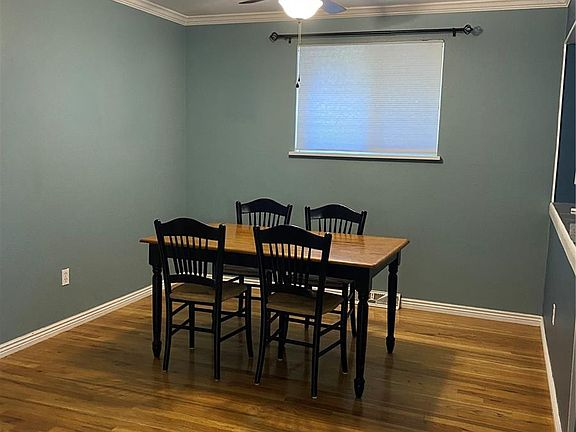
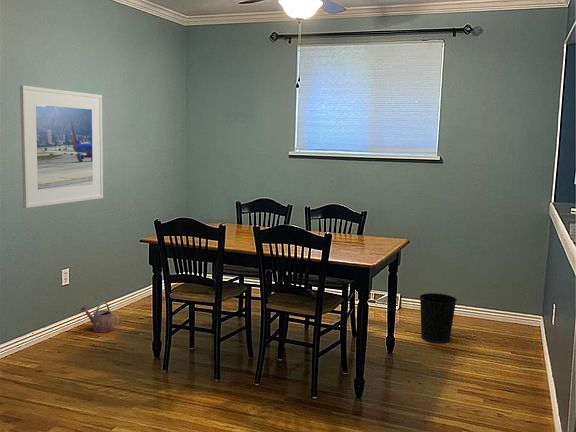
+ watering can [79,301,120,334]
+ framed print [19,84,104,209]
+ wastebasket [419,292,458,344]
